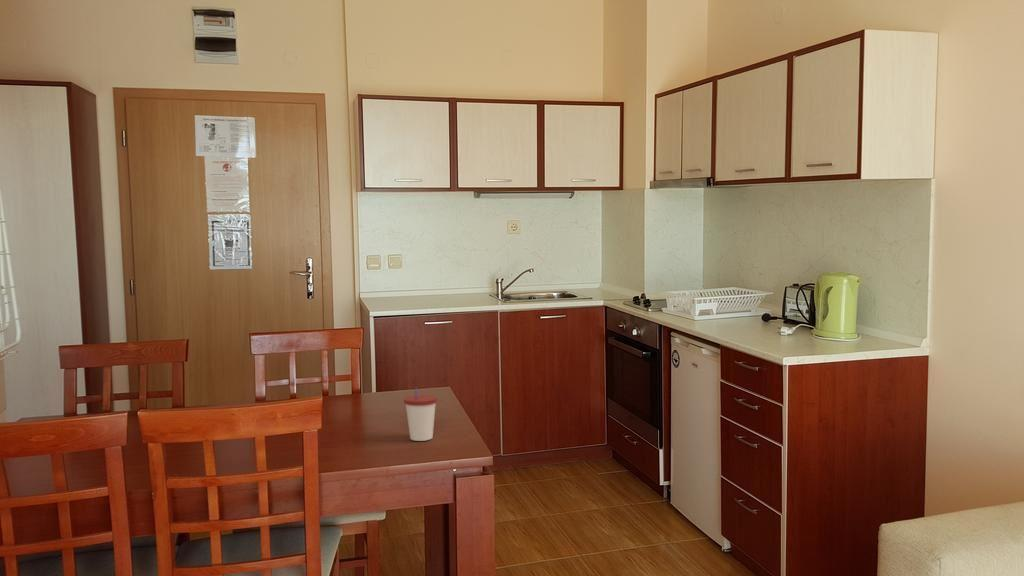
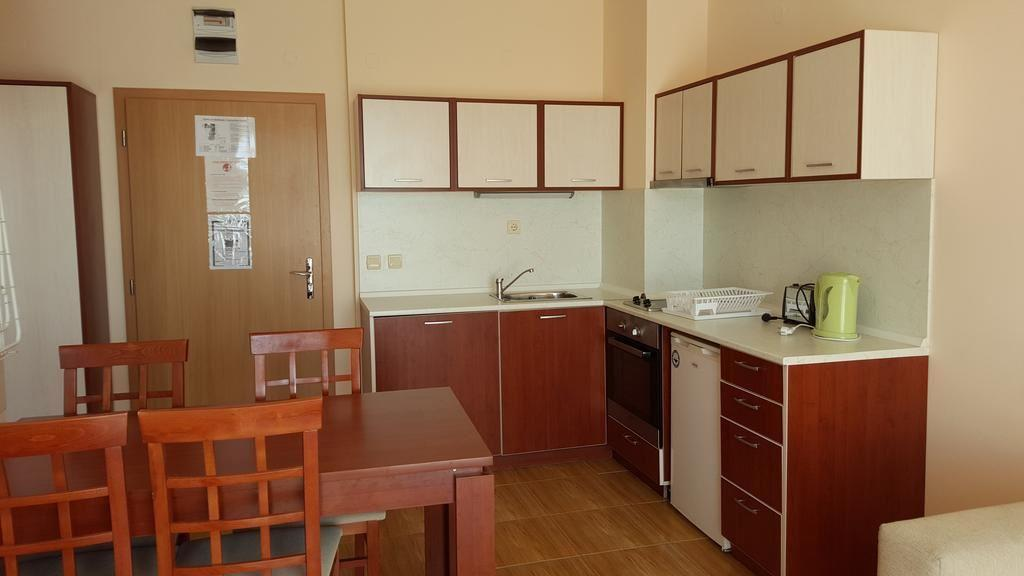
- cup [403,387,438,442]
